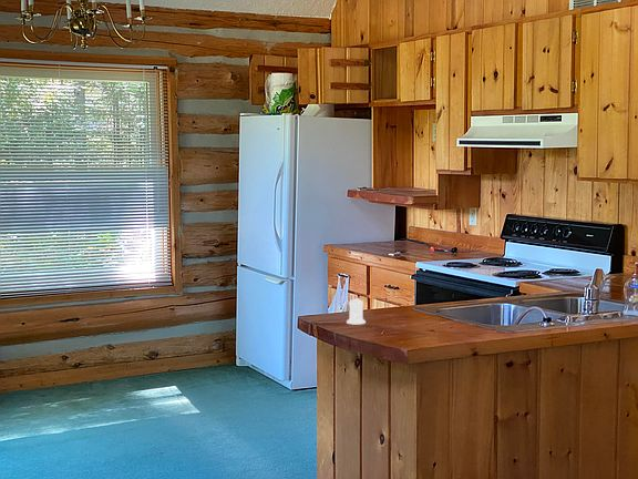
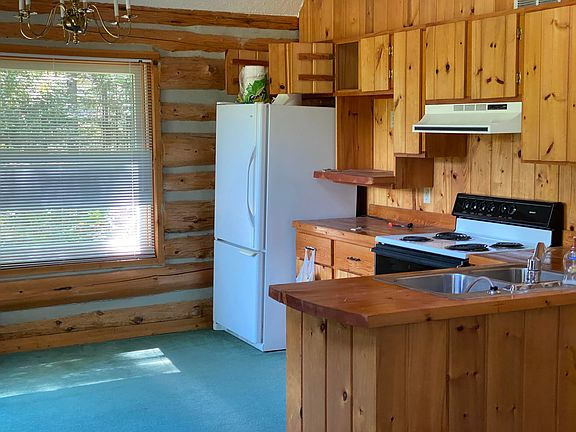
- salt shaker [346,298,367,325]
